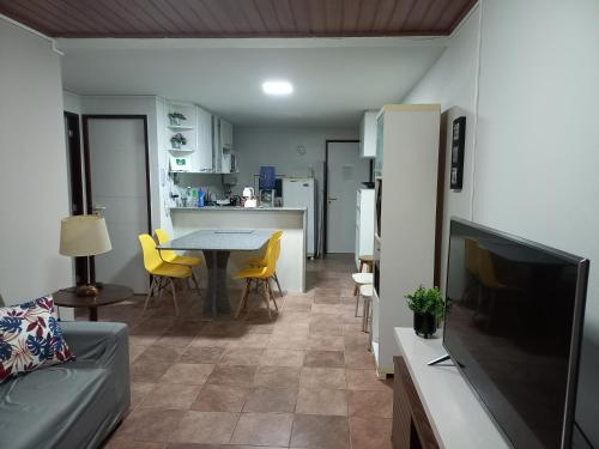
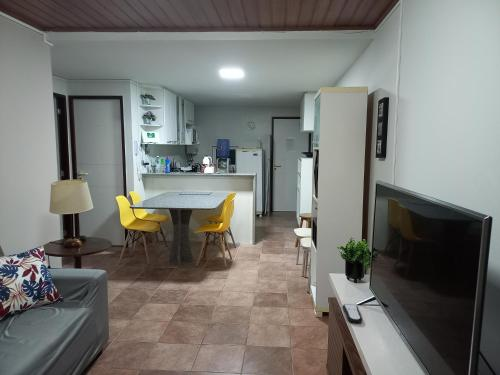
+ remote control [342,303,363,324]
